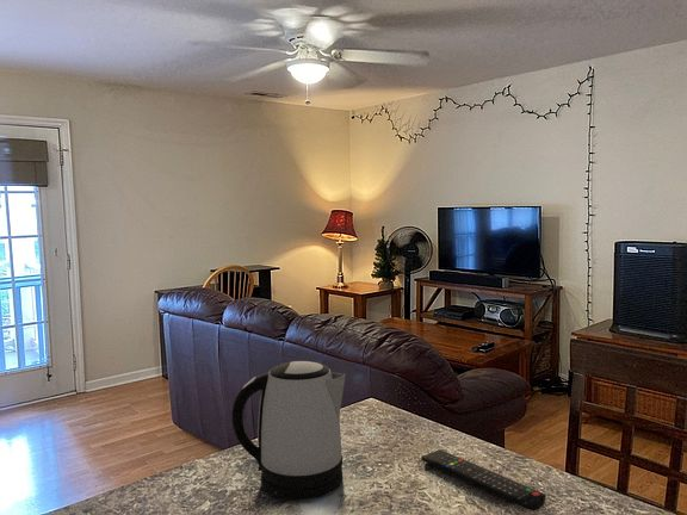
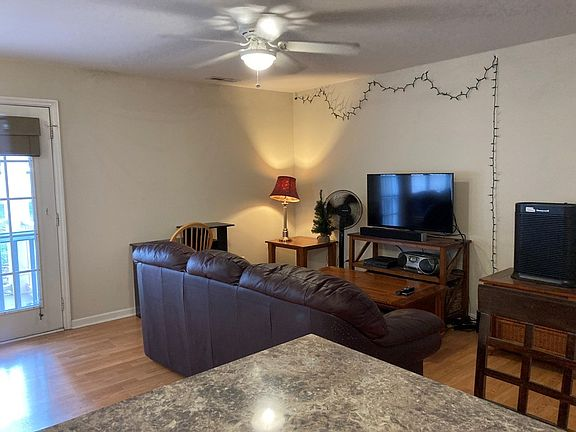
- remote control [420,448,547,511]
- kettle [231,360,346,502]
